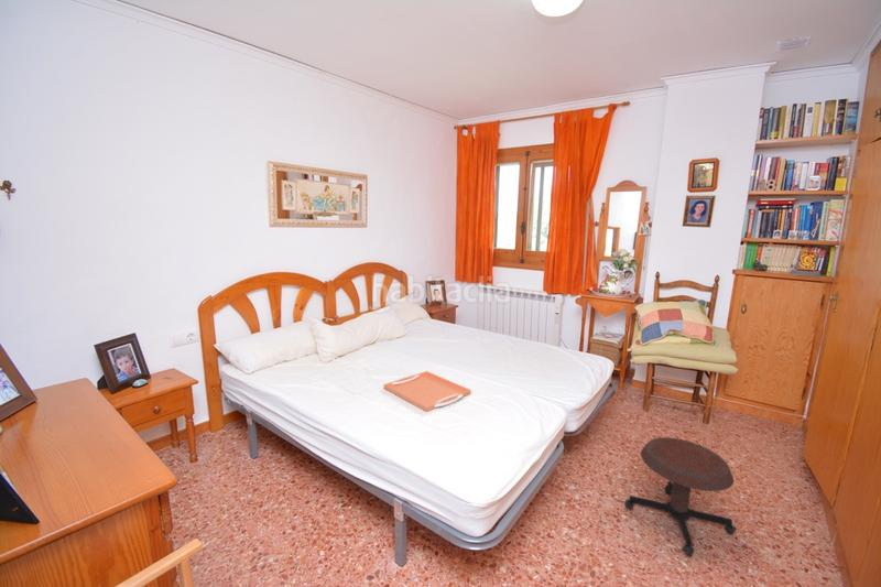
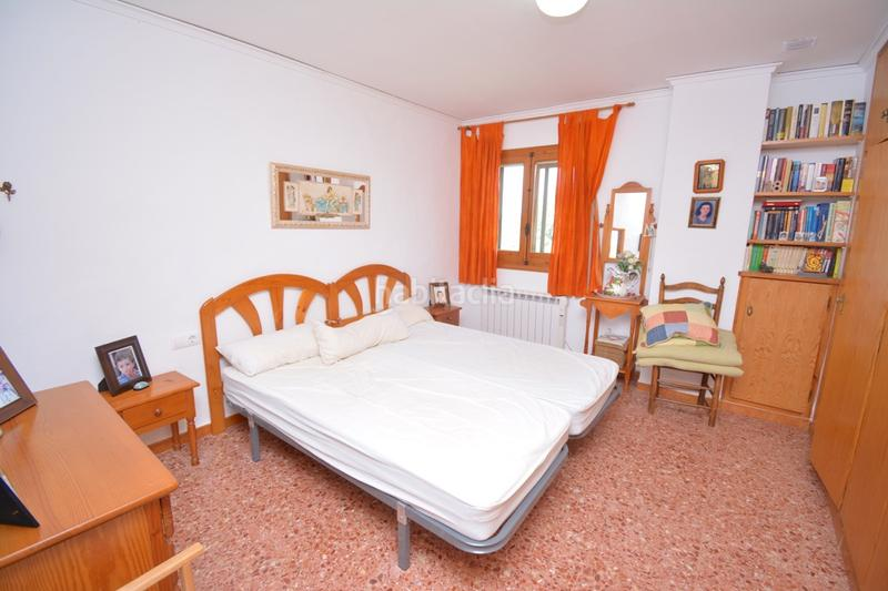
- stool [623,436,738,557]
- serving tray [383,370,472,413]
